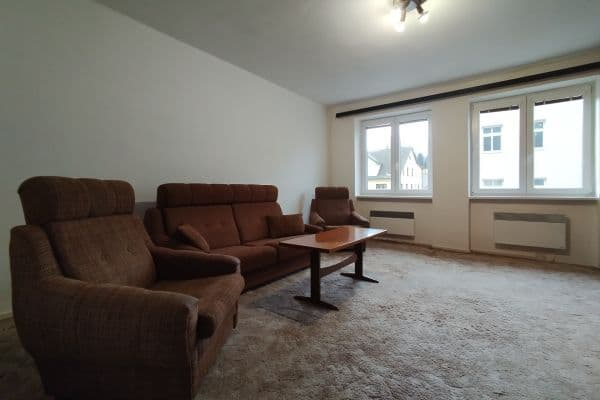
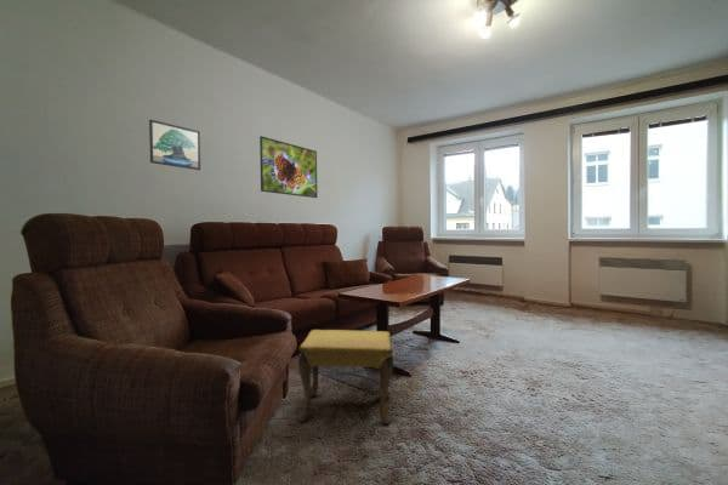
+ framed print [148,119,201,171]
+ footstool [297,329,394,426]
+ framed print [258,135,318,199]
